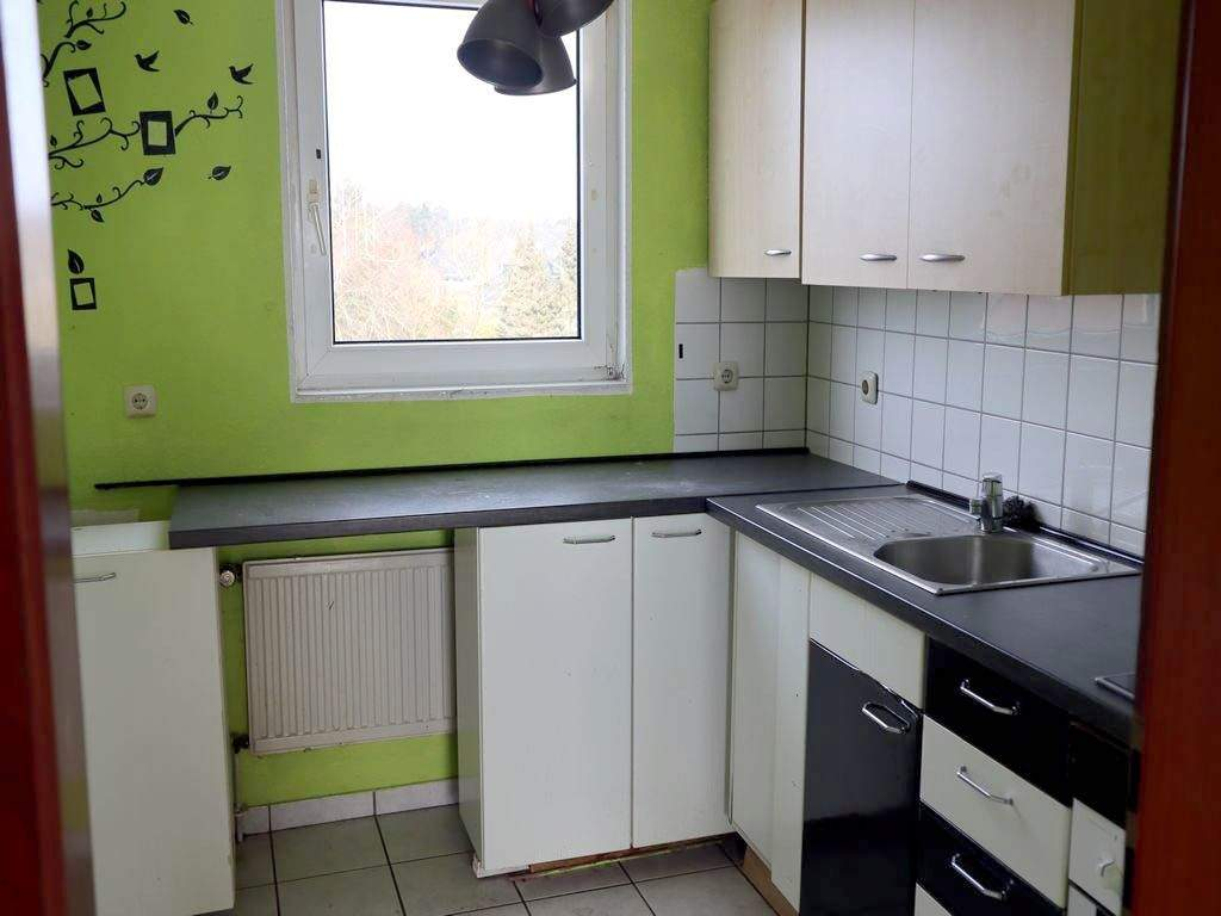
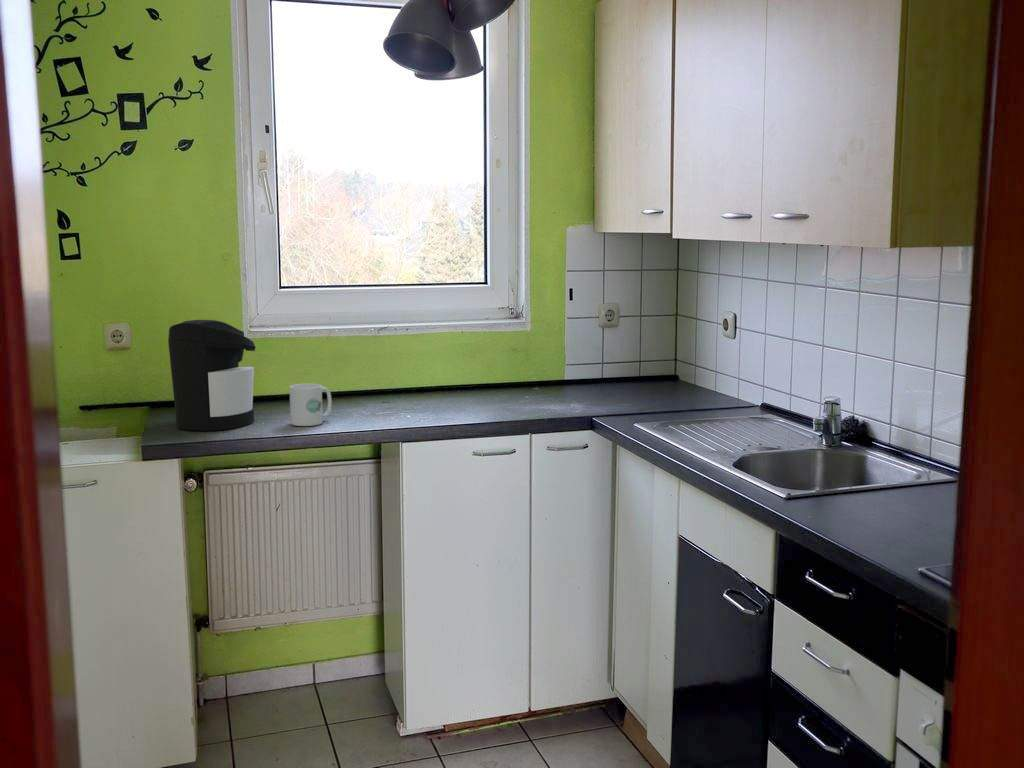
+ mug [288,383,333,427]
+ coffee maker [167,319,257,431]
